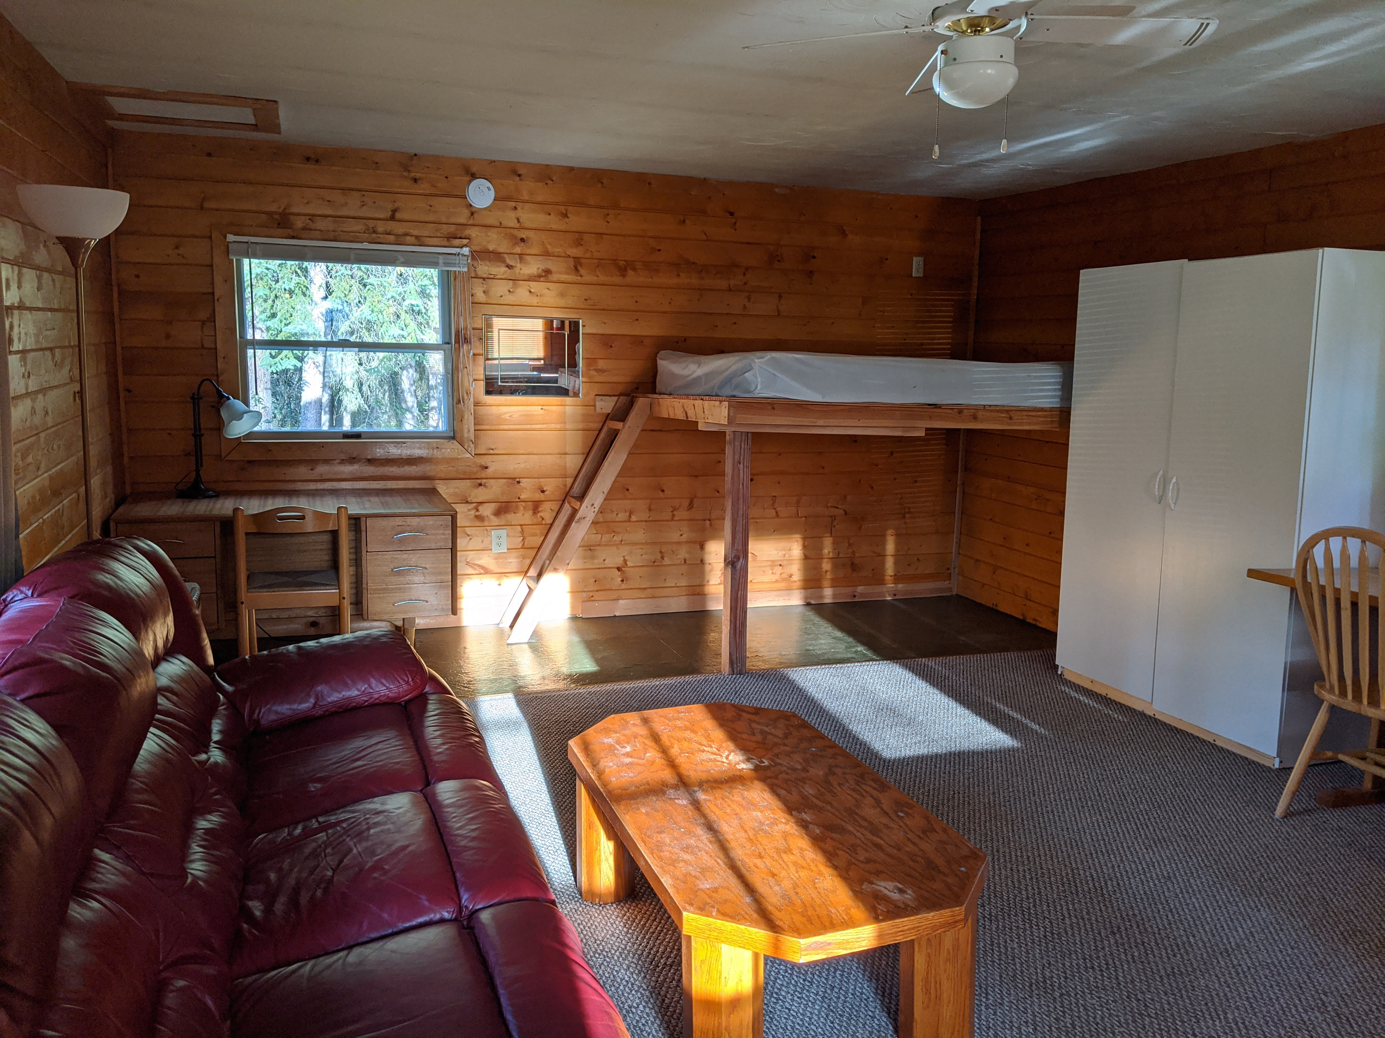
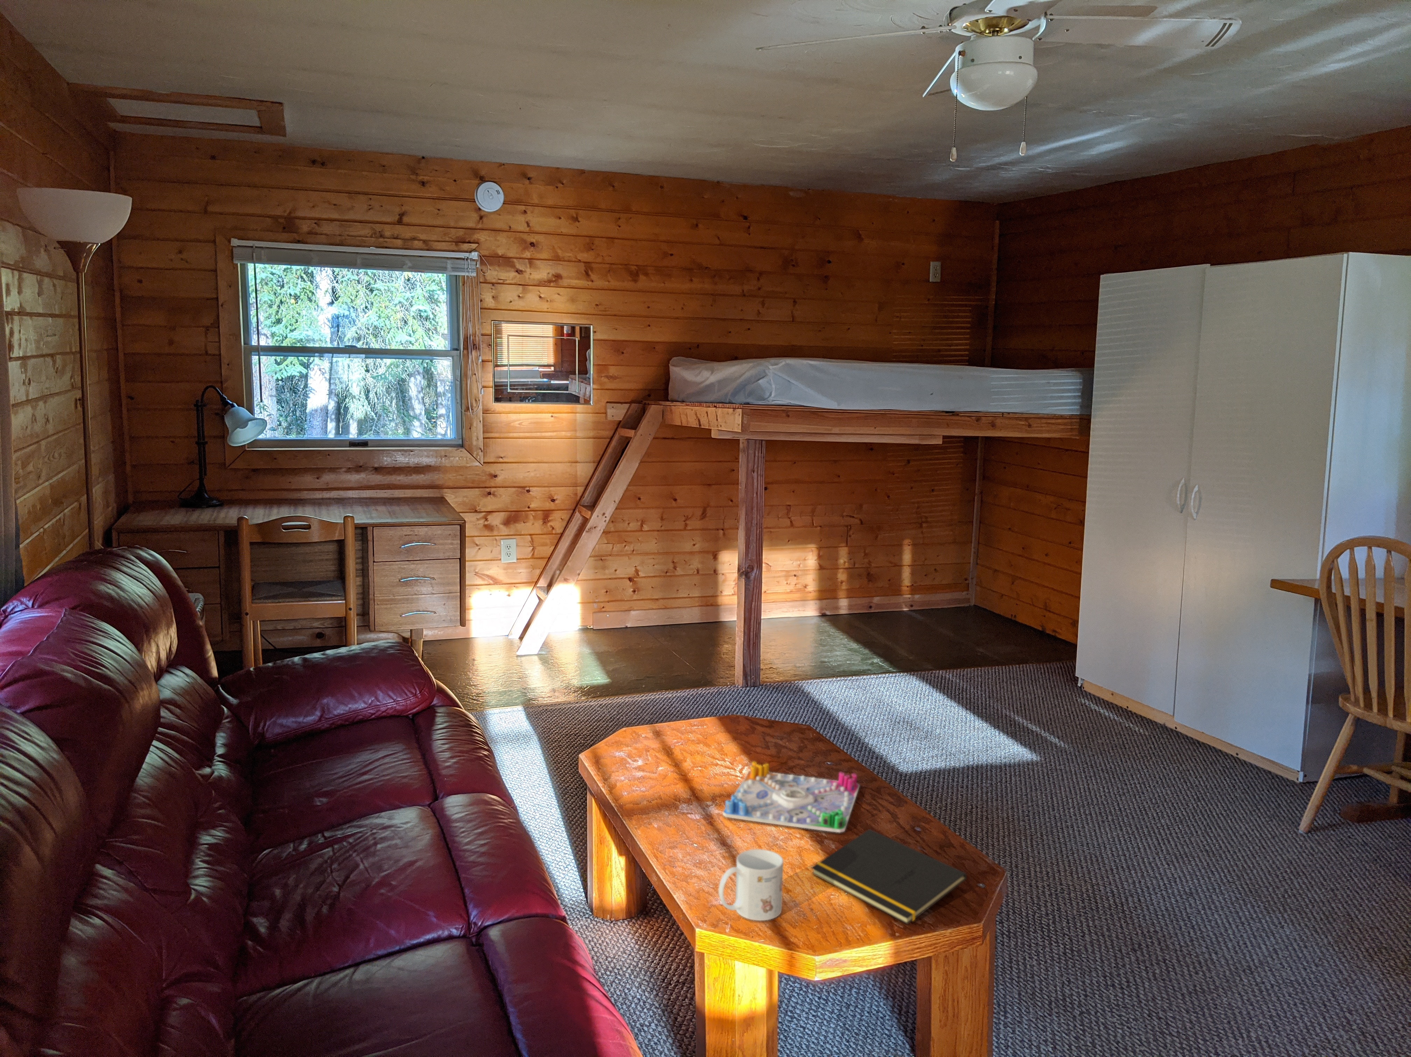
+ board game [722,761,860,833]
+ notepad [811,828,967,925]
+ mug [718,849,783,922]
